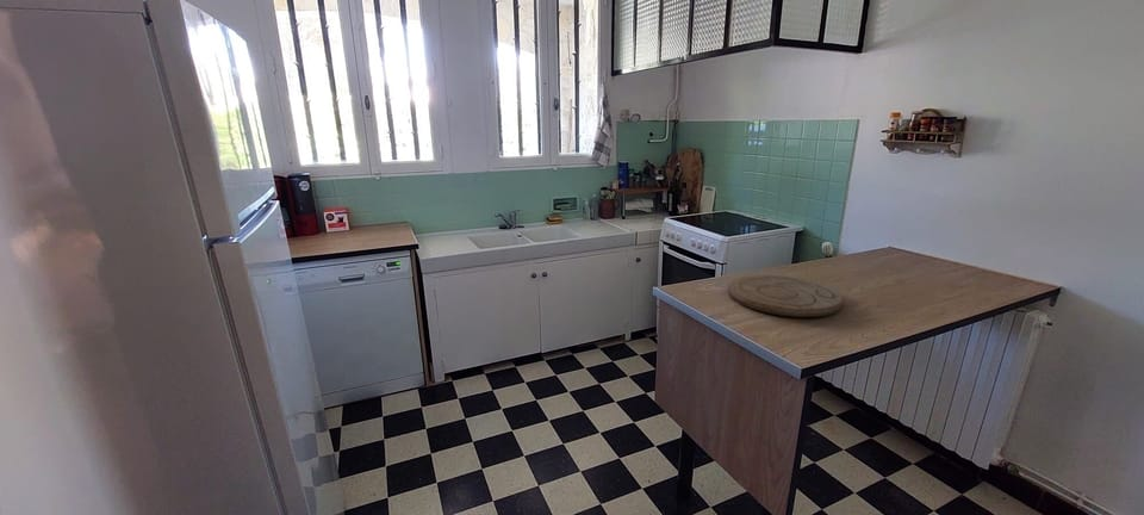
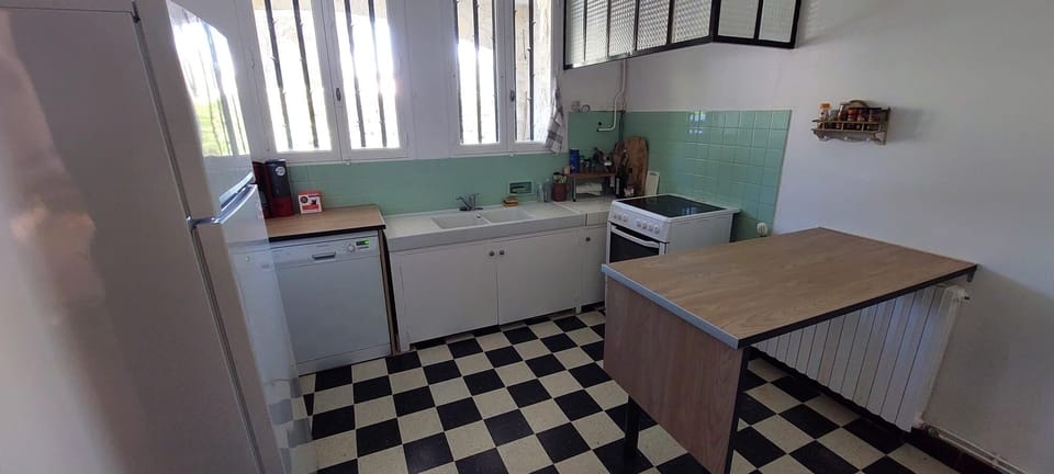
- cutting board [728,274,844,318]
